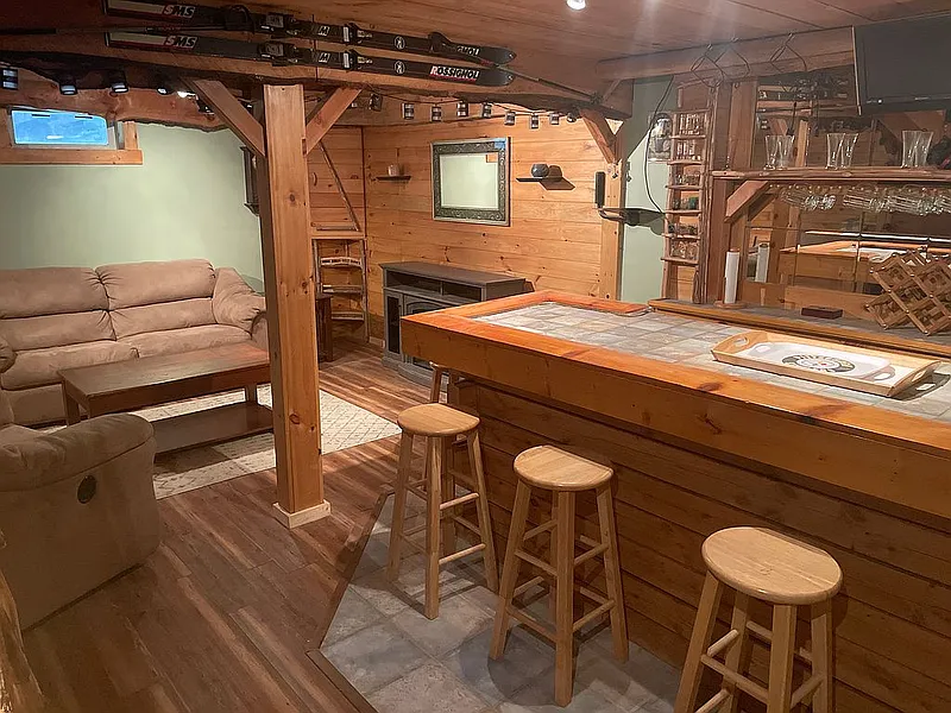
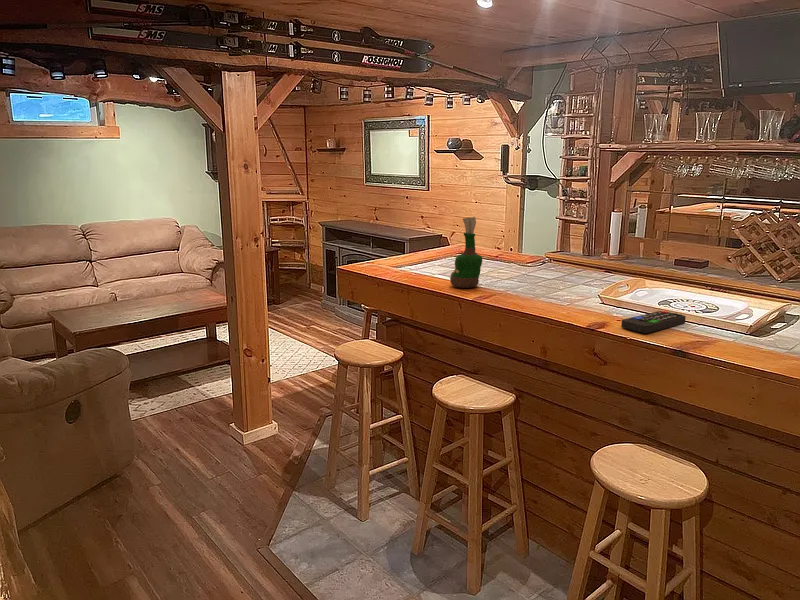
+ remote control [620,310,687,334]
+ grog bottle [449,216,483,289]
